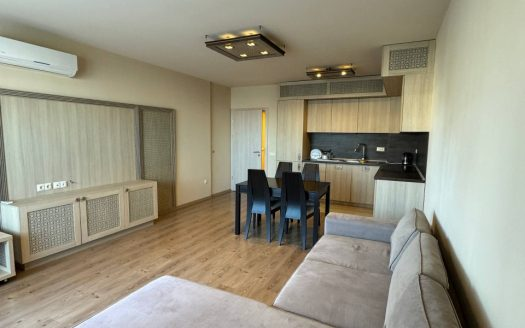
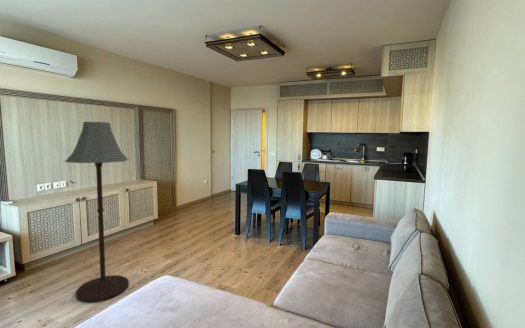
+ floor lamp [64,121,130,303]
